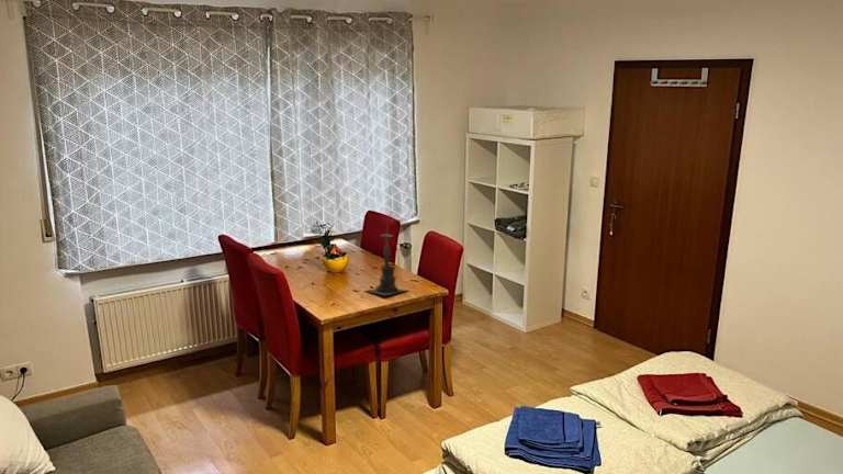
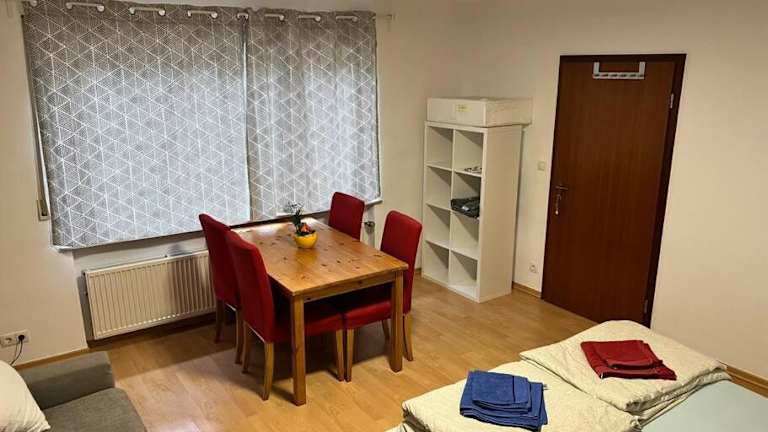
- candle holder [364,225,409,296]
